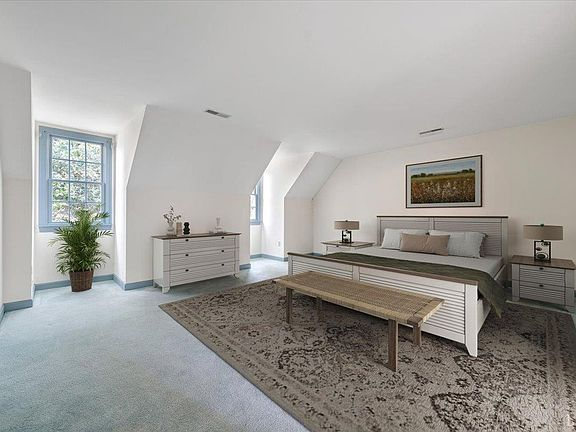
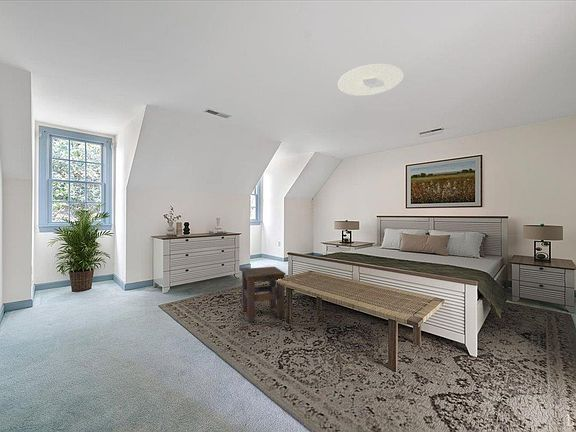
+ side table [240,266,286,323]
+ ceiling light [337,63,404,97]
